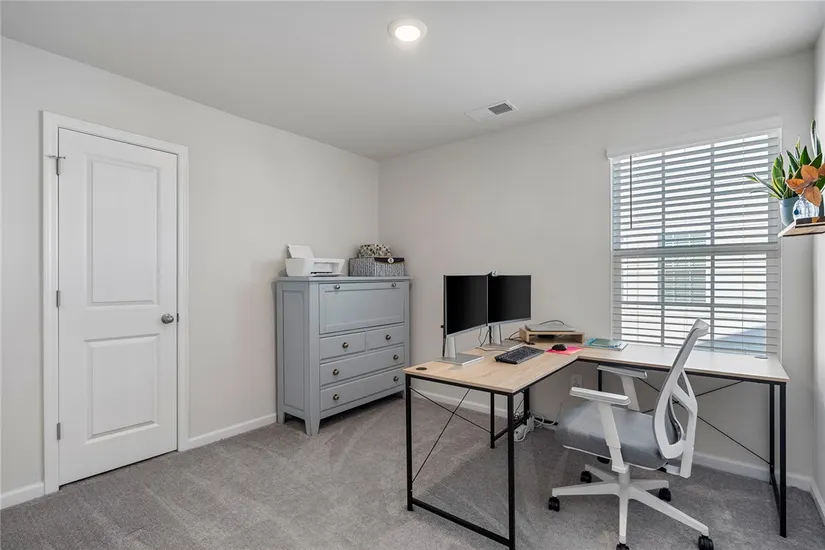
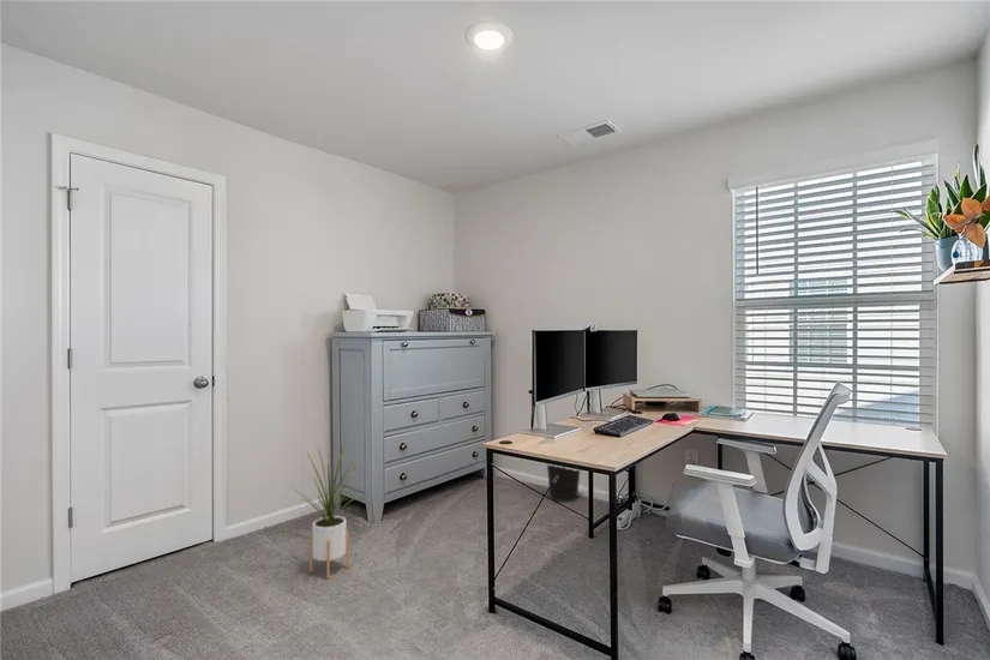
+ wastebasket [546,463,581,503]
+ house plant [292,439,364,580]
